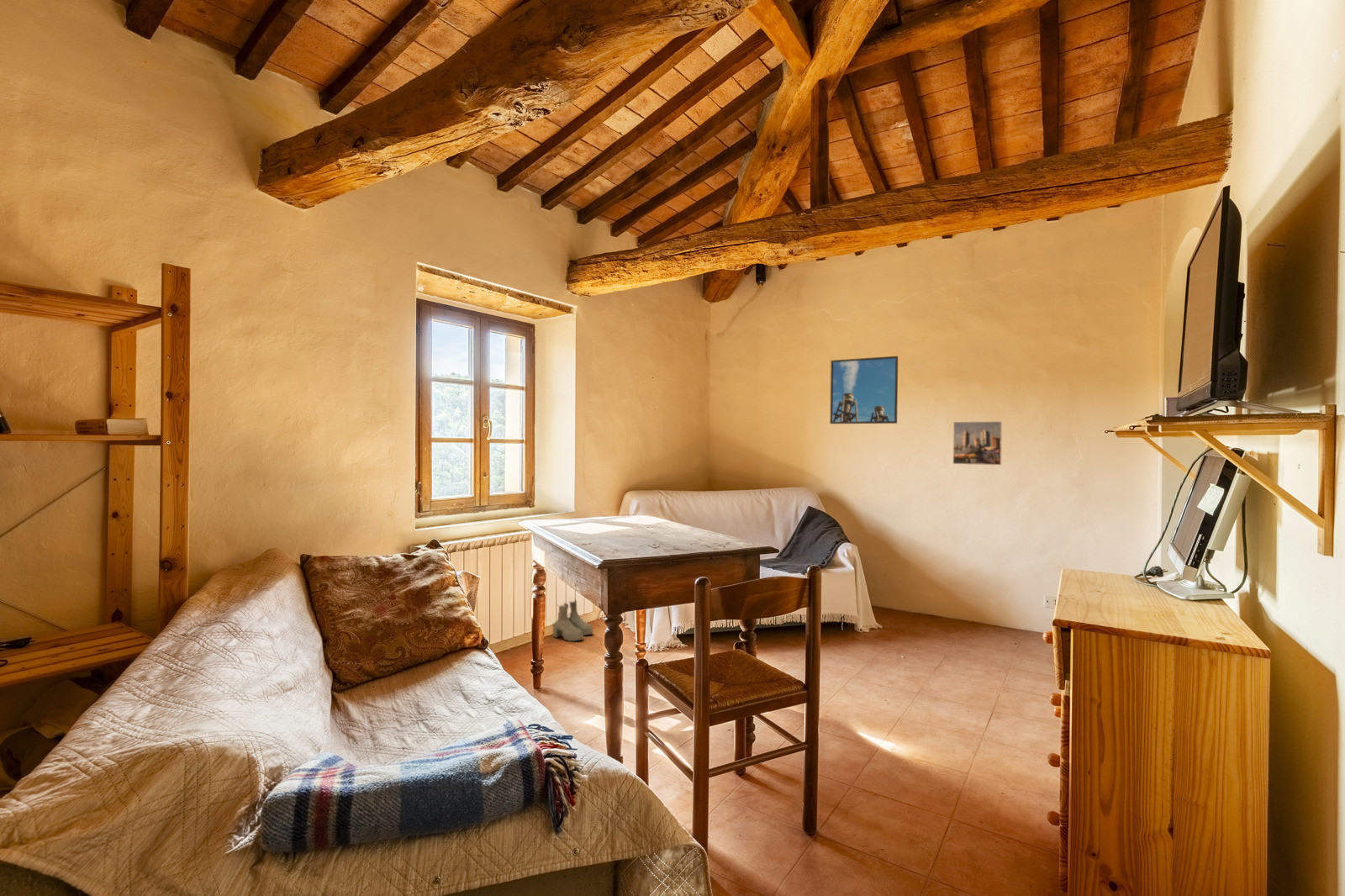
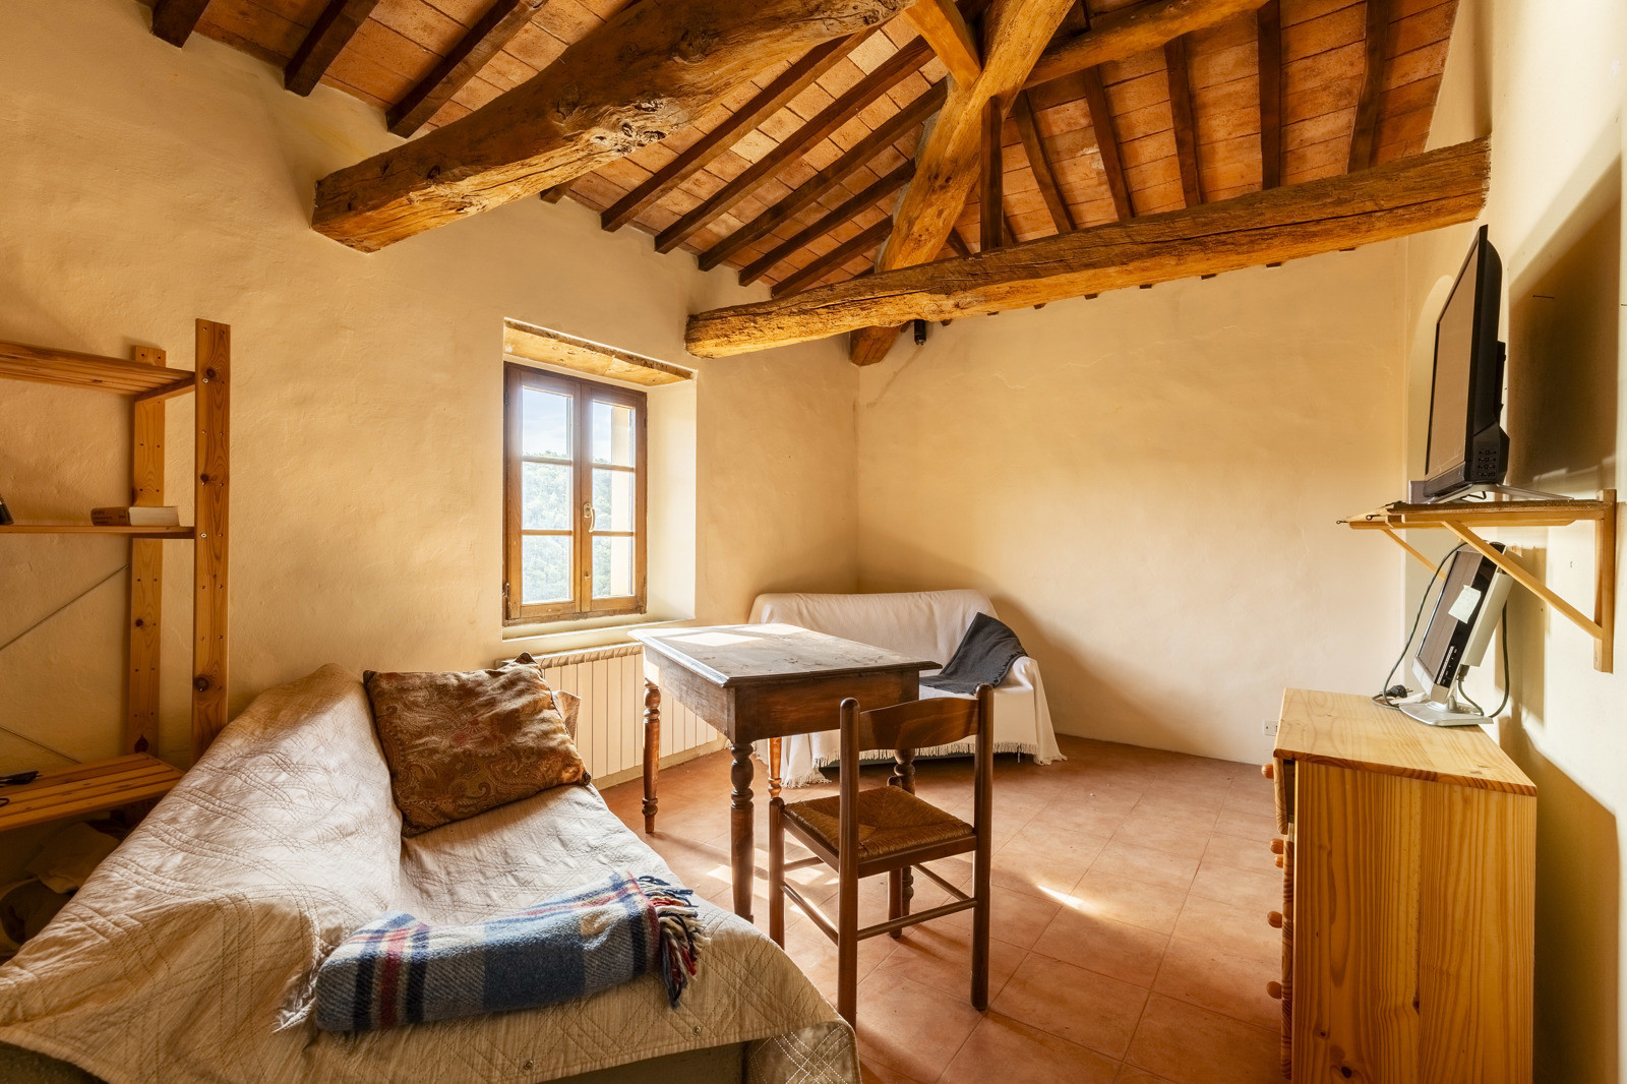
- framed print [829,356,899,424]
- boots [551,598,593,642]
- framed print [952,420,1003,466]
